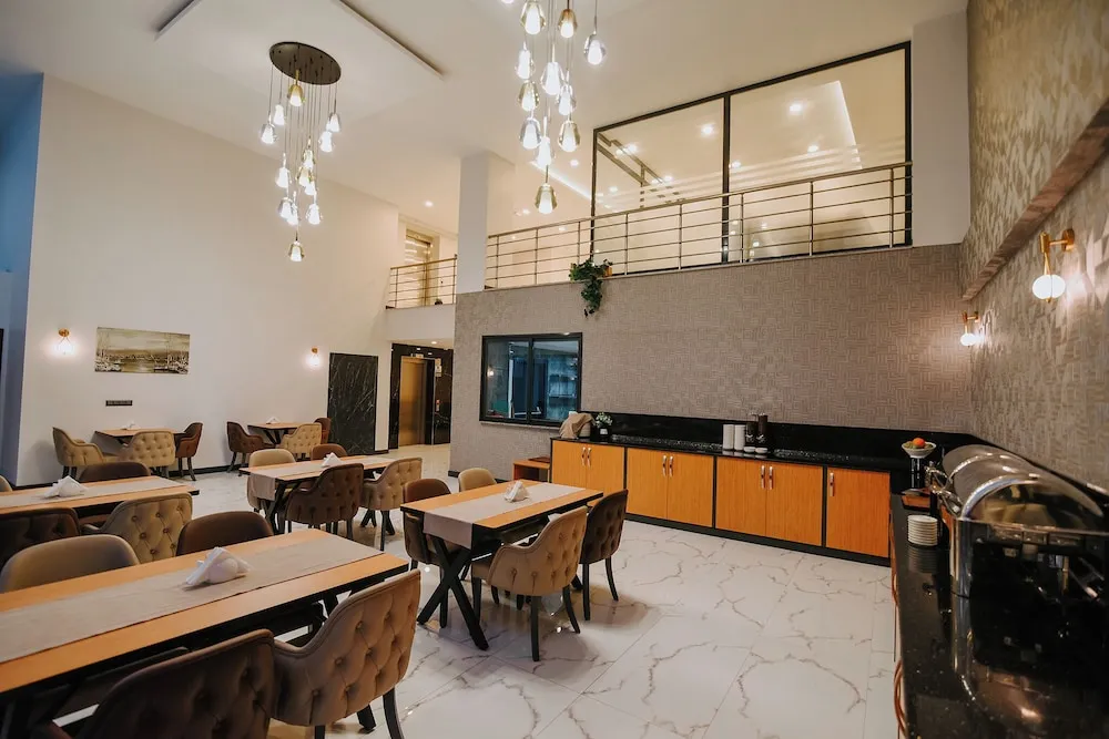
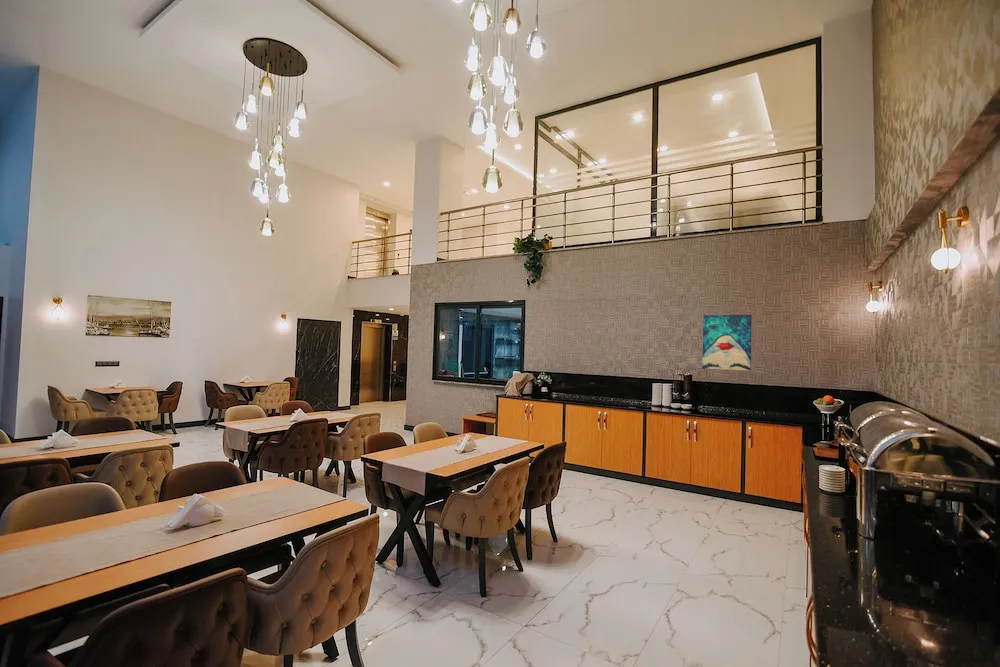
+ wall art [701,314,753,372]
